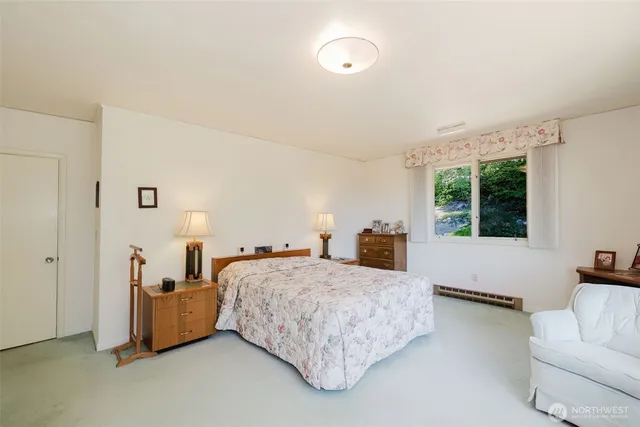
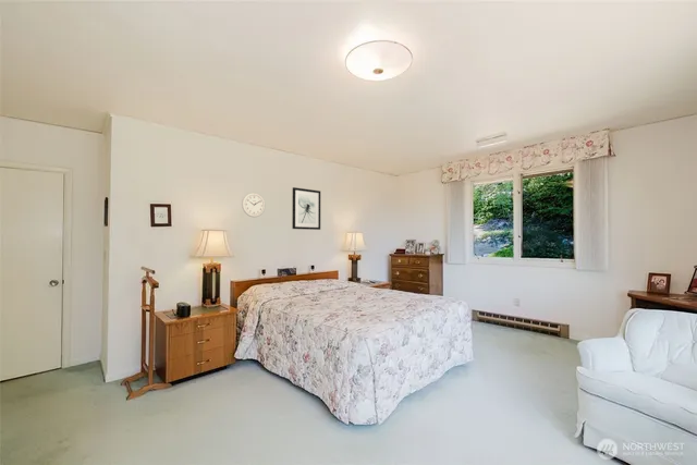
+ wall clock [241,192,266,218]
+ wall art [291,186,321,231]
